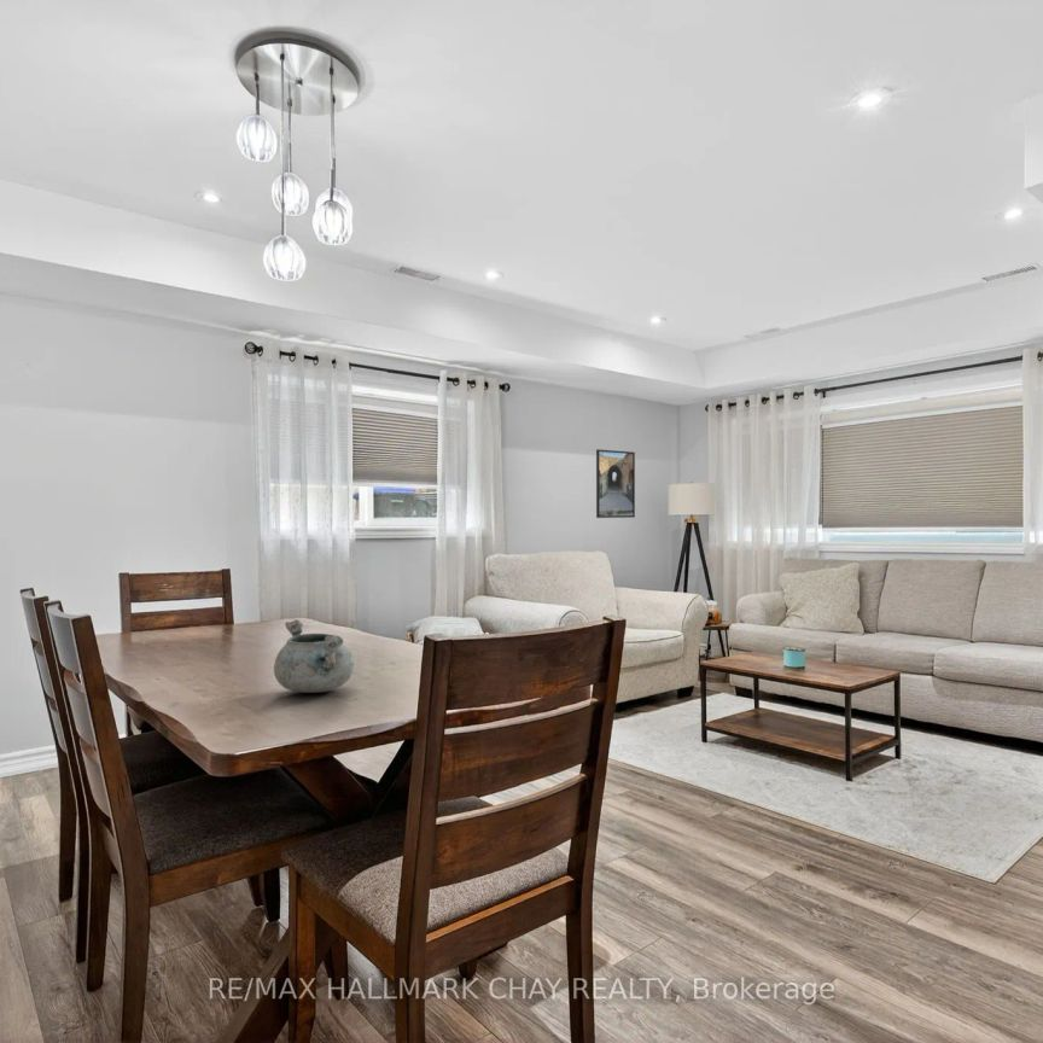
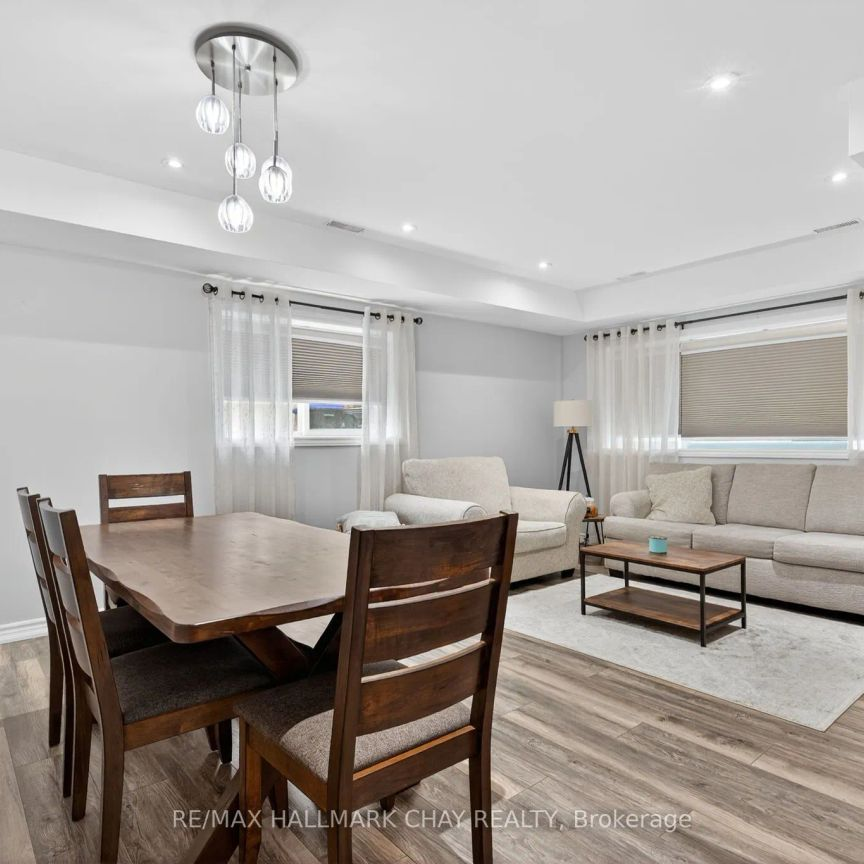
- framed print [595,448,636,519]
- decorative bowl [273,618,355,694]
